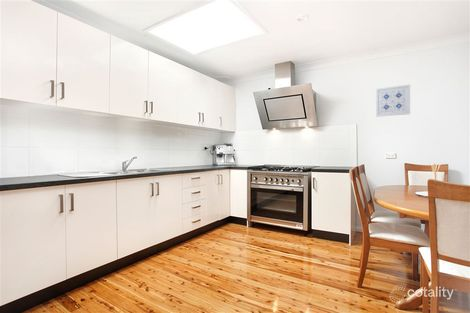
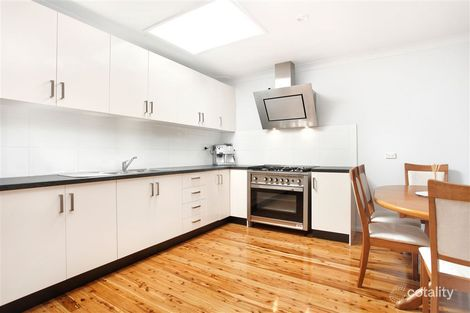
- wall art [375,84,411,118]
